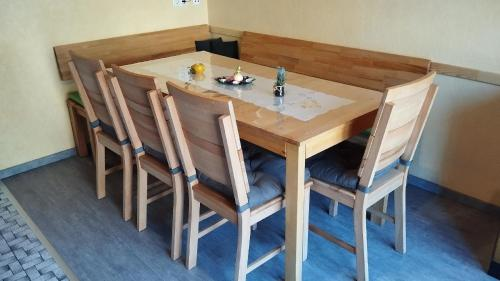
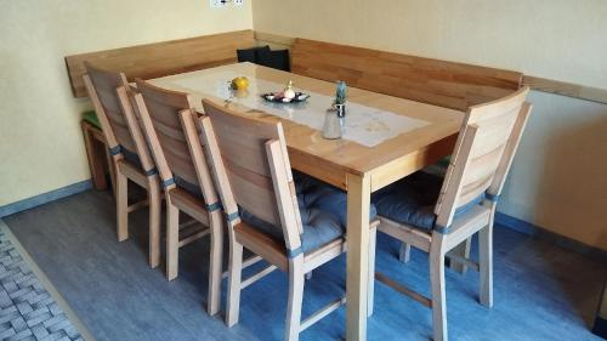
+ saltshaker [320,107,344,140]
